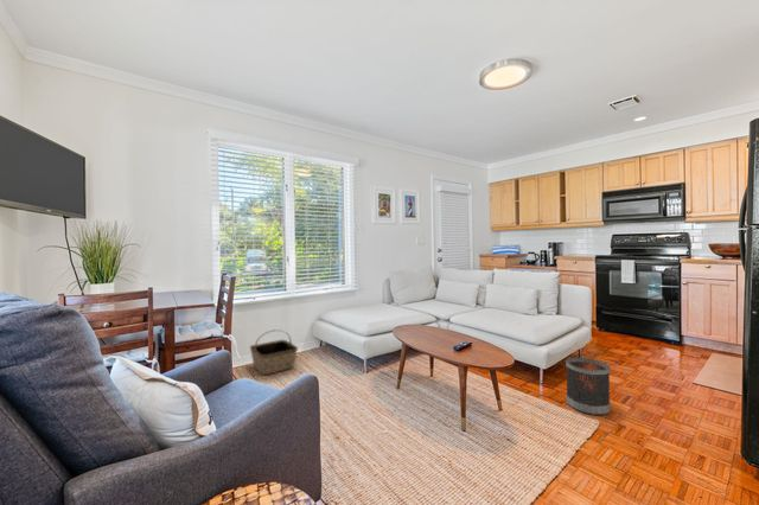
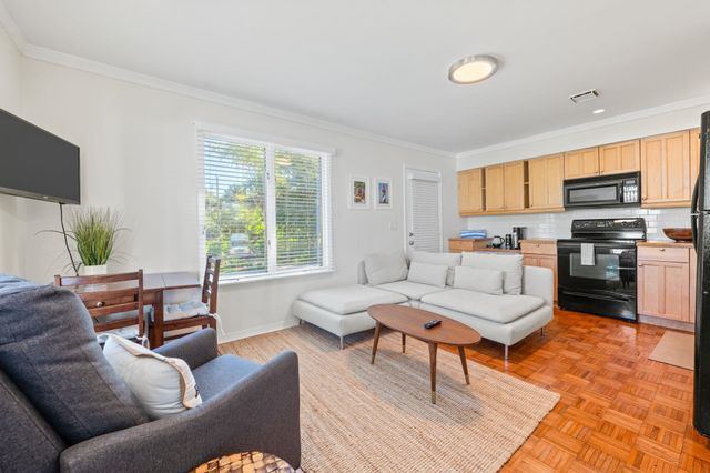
- wastebasket [565,357,611,416]
- basket [249,328,299,376]
